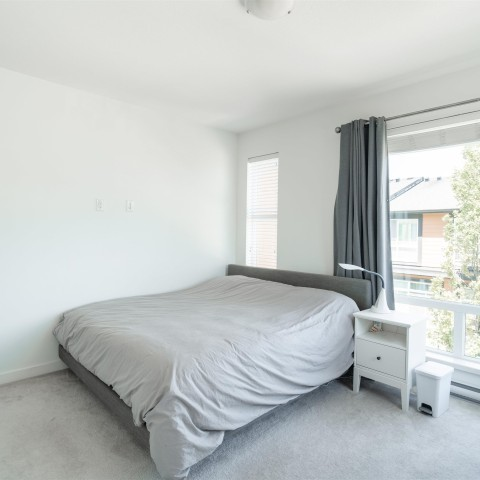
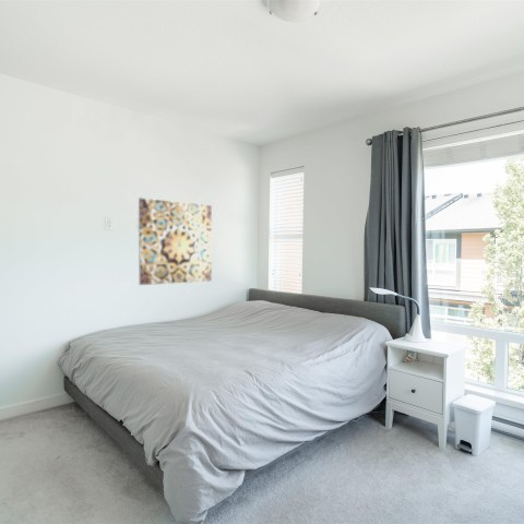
+ wall art [138,196,213,286]
